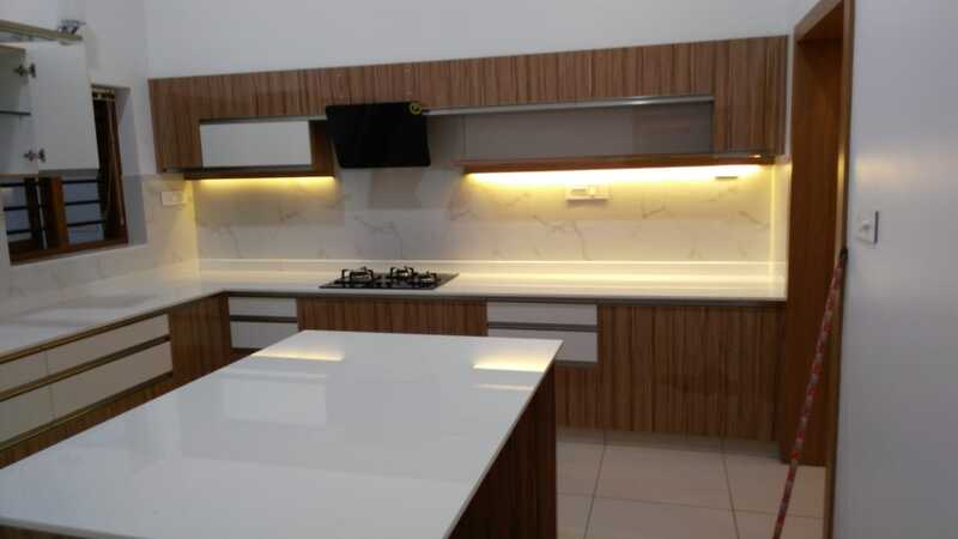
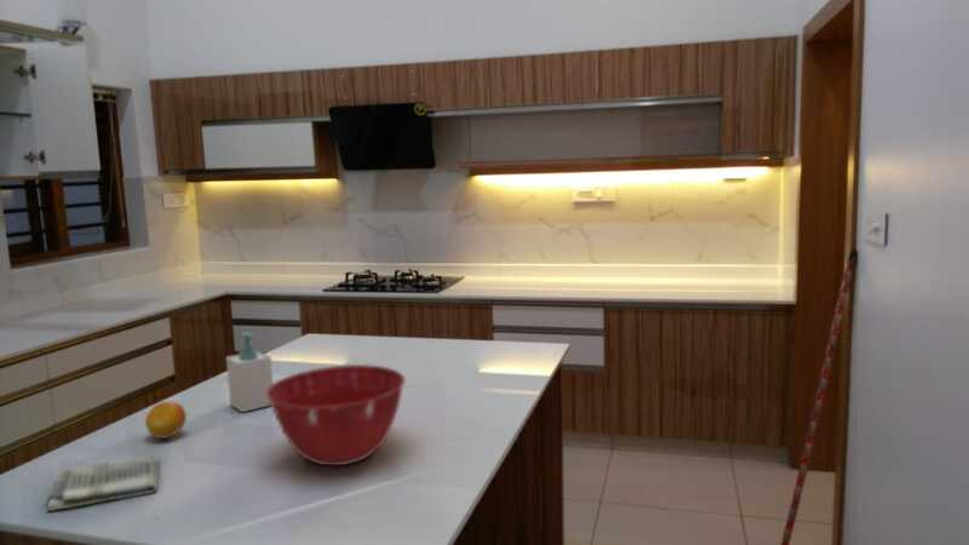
+ soap bottle [225,331,274,413]
+ fruit [144,400,188,440]
+ mixing bowl [266,363,406,466]
+ dish towel [46,453,160,512]
